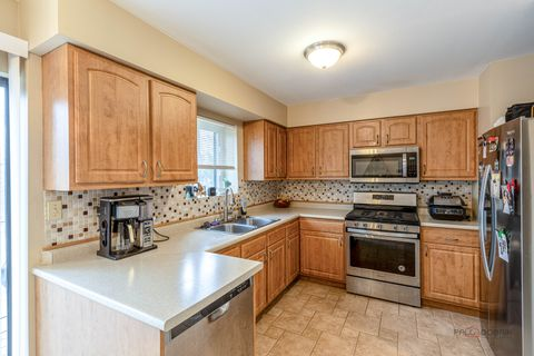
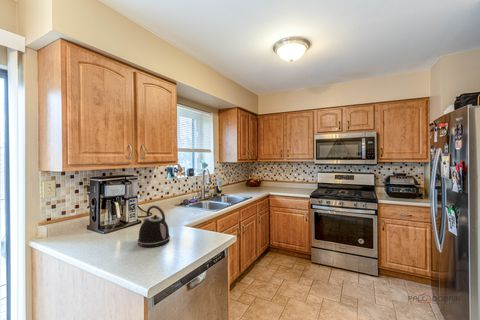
+ kettle [137,205,171,248]
